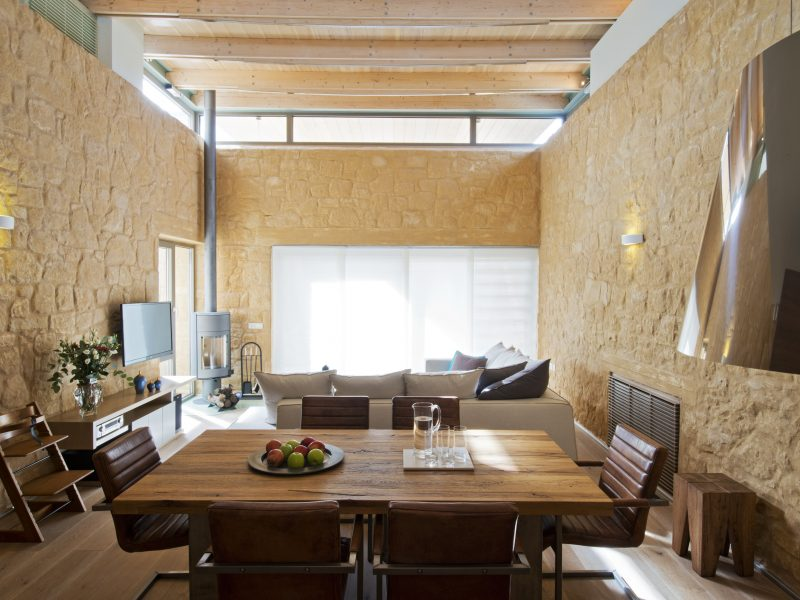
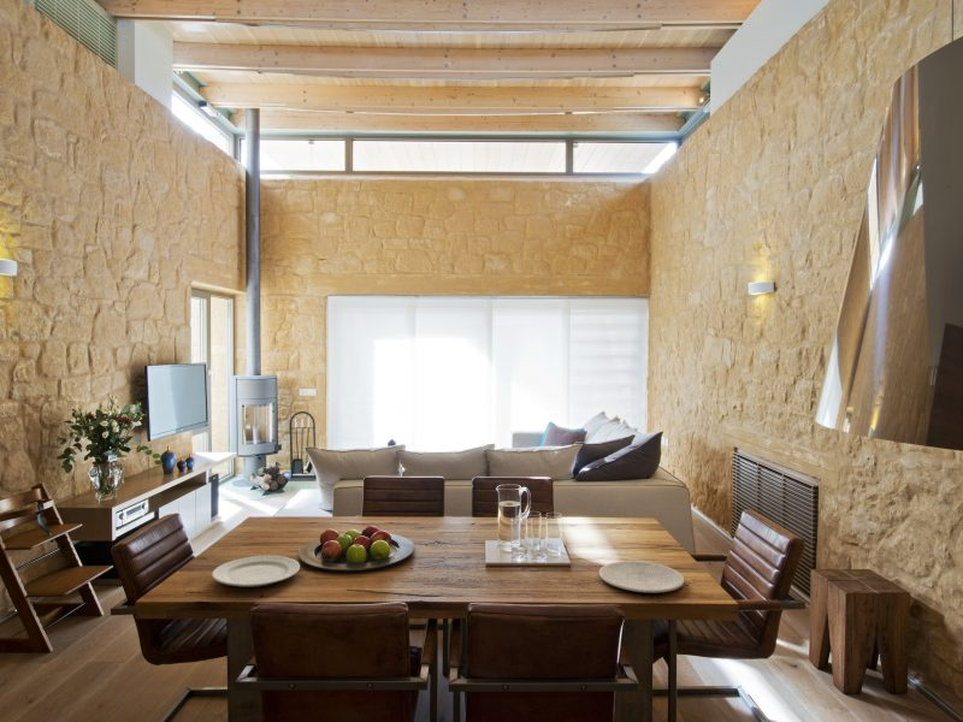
+ chinaware [211,555,301,588]
+ plate [598,560,686,593]
